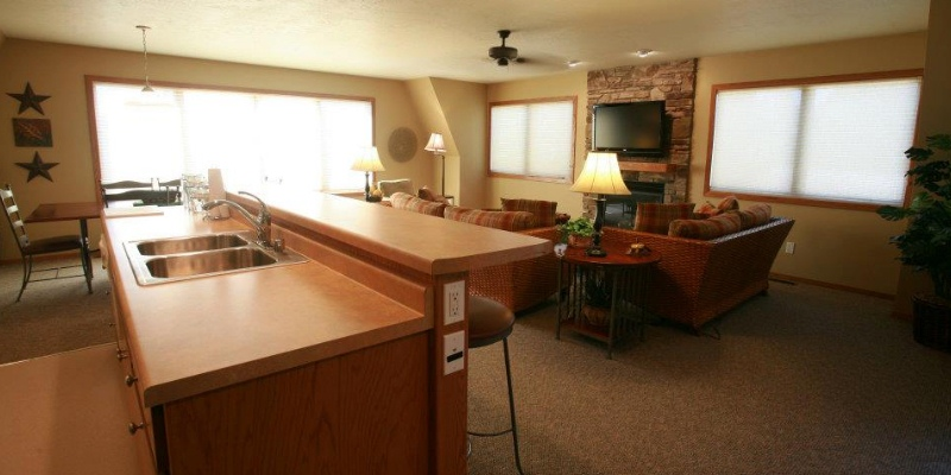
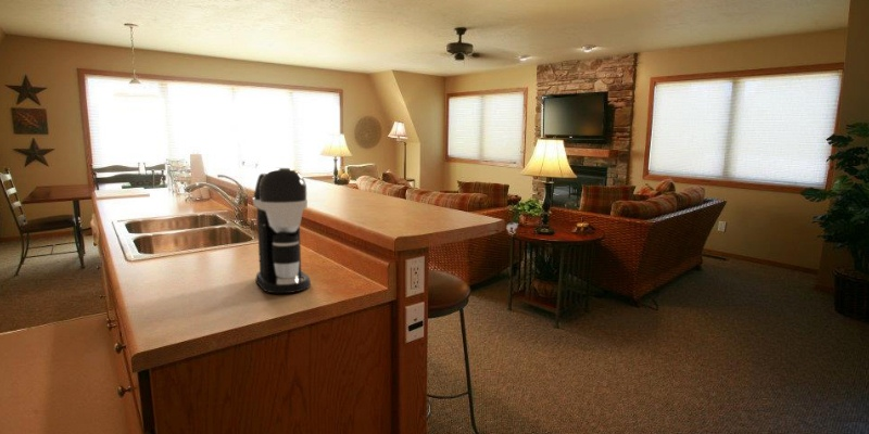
+ coffee maker [252,167,312,294]
